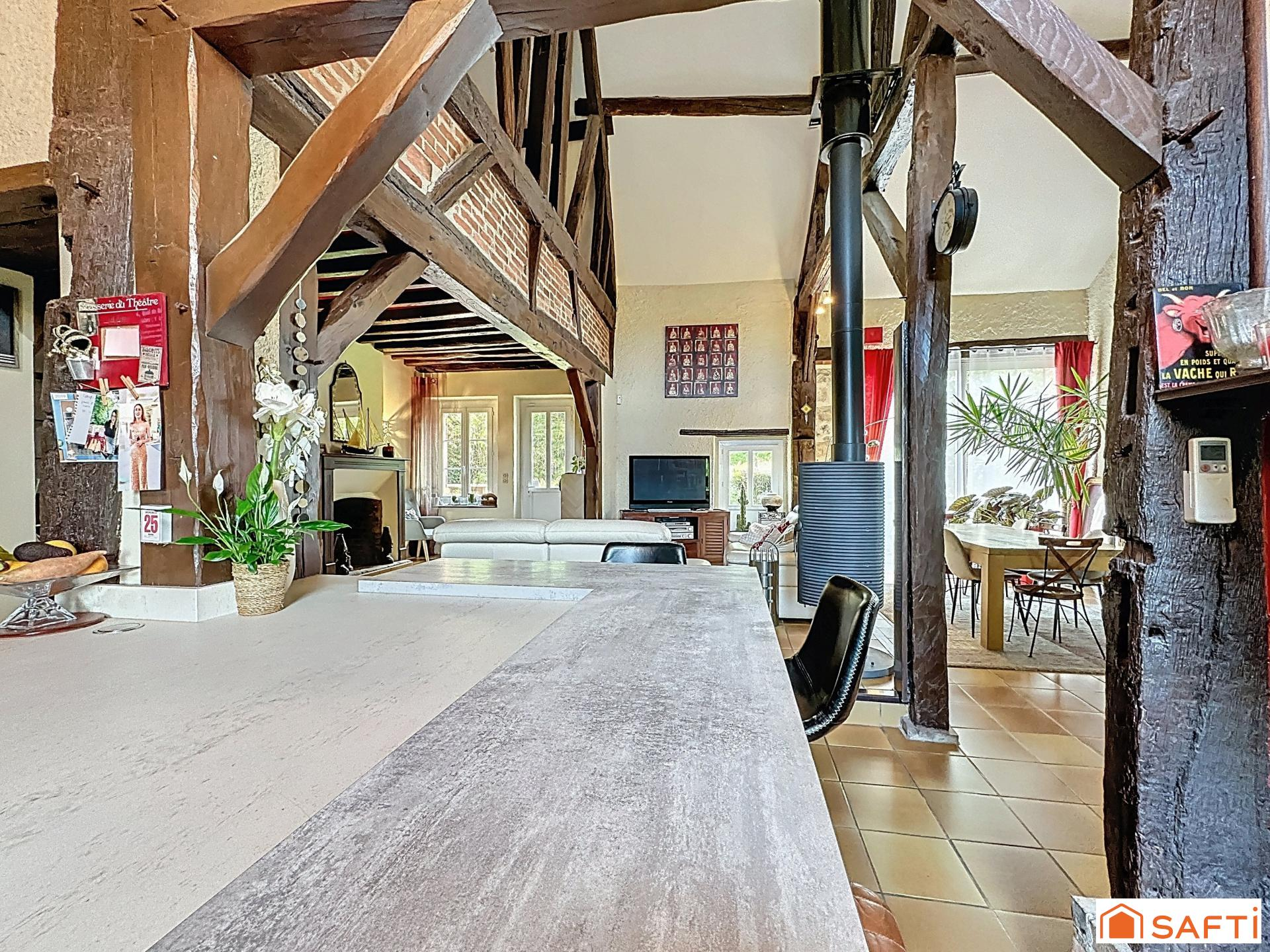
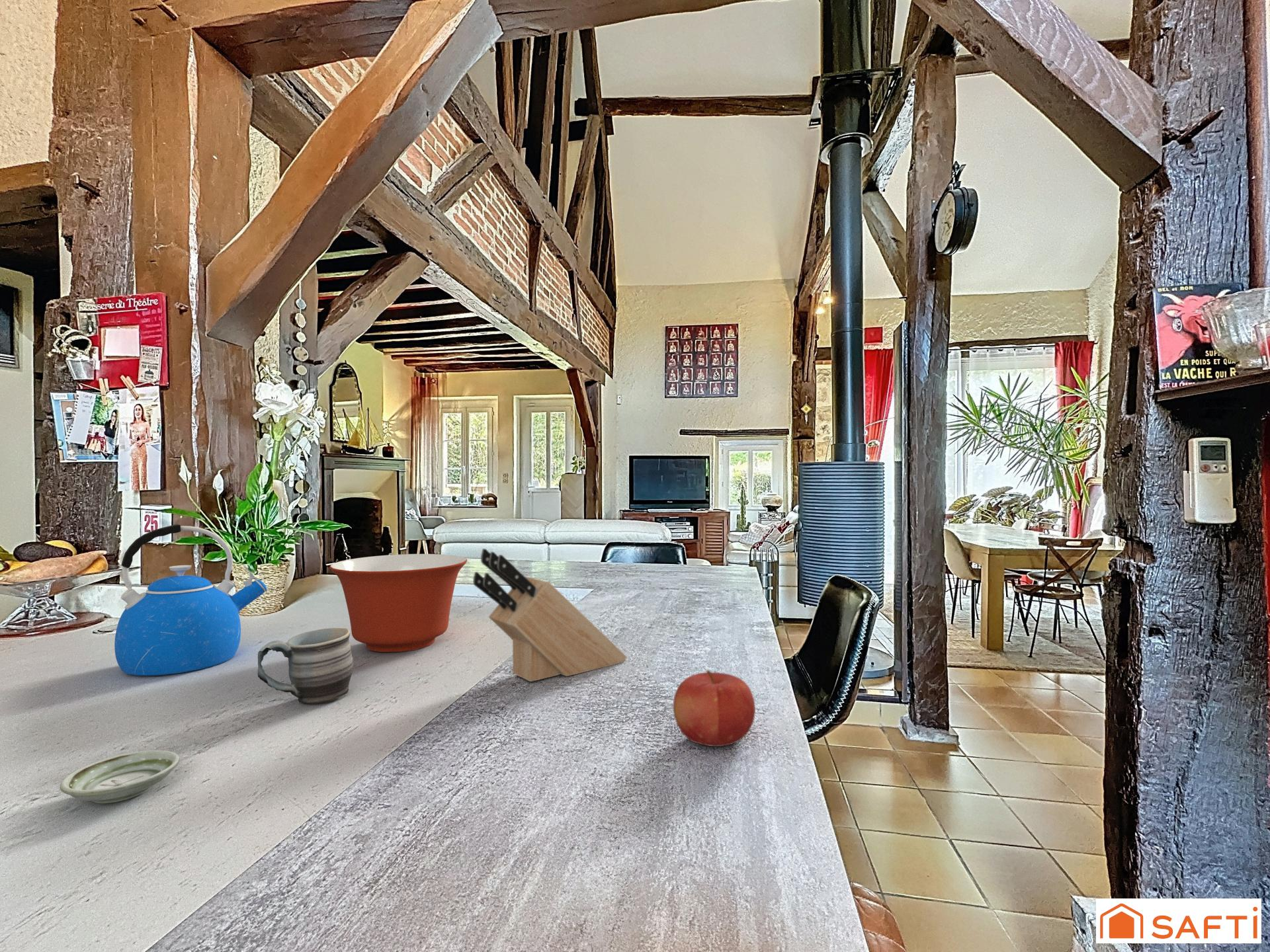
+ kettle [114,524,267,676]
+ knife block [472,548,628,682]
+ saucer [60,750,180,804]
+ mug [257,627,354,705]
+ fruit [673,670,756,747]
+ mixing bowl [329,553,468,653]
